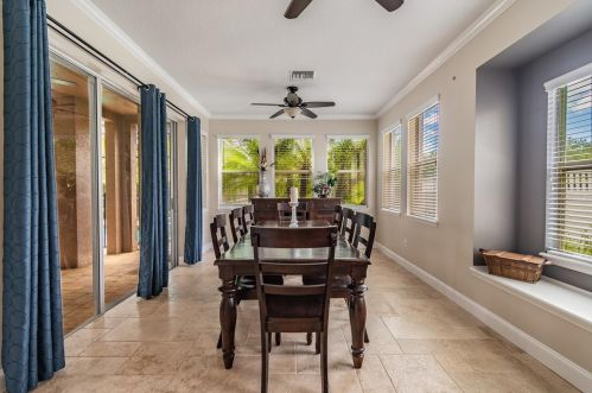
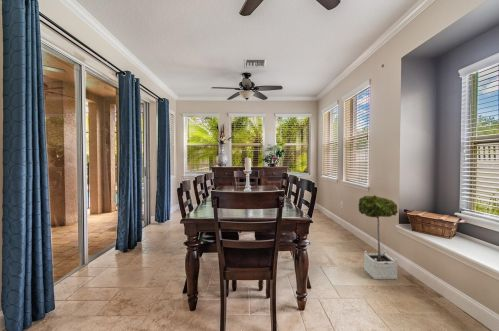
+ potted tree [357,194,399,280]
